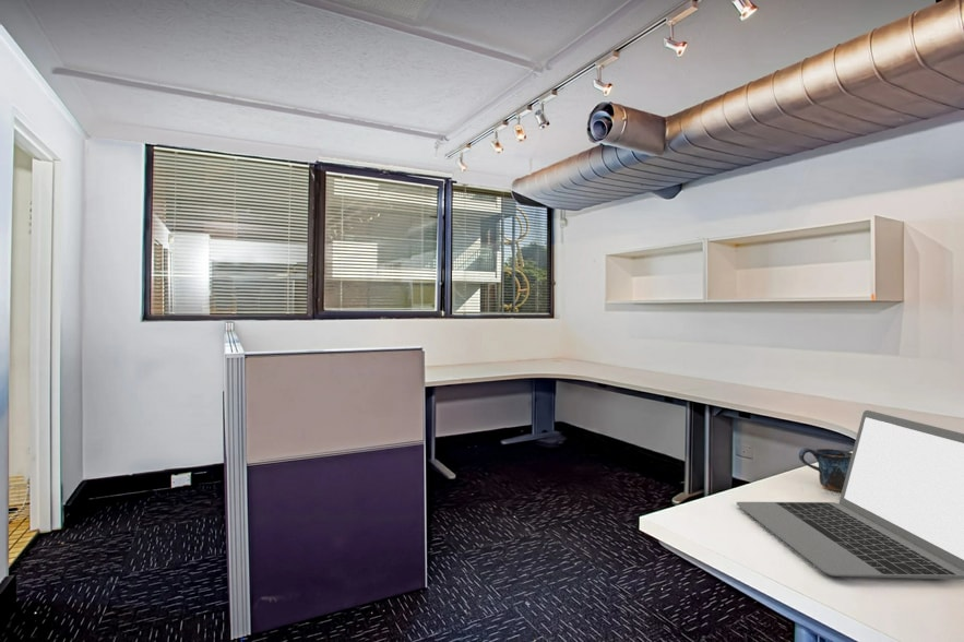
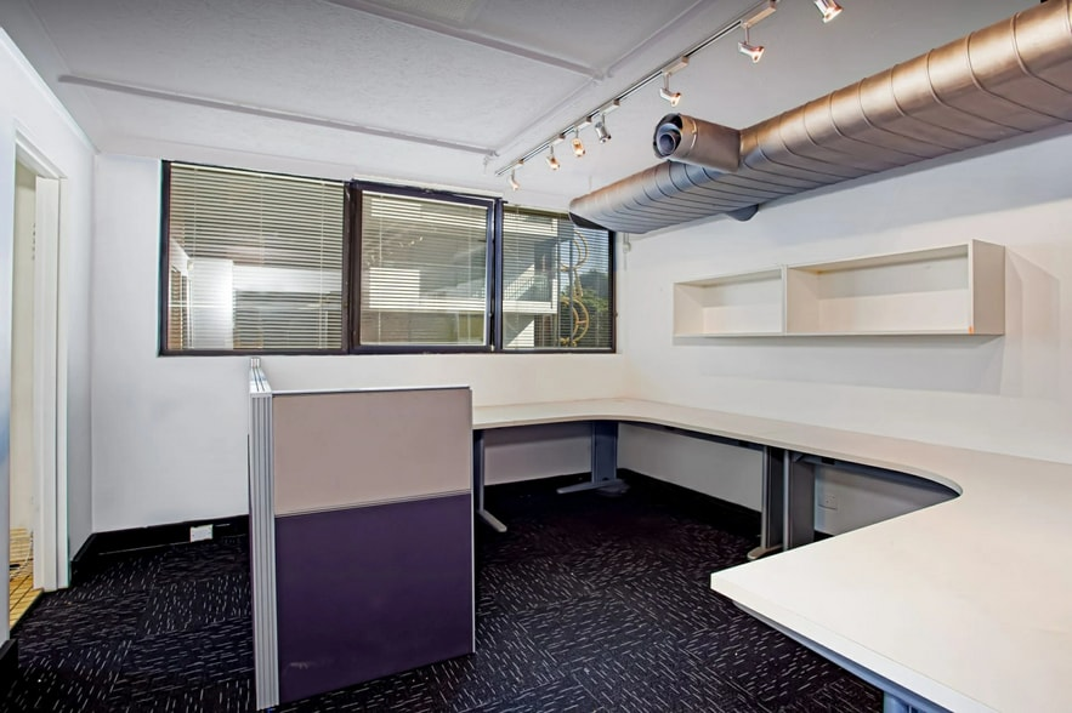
- mug [798,447,853,492]
- laptop [736,409,964,581]
